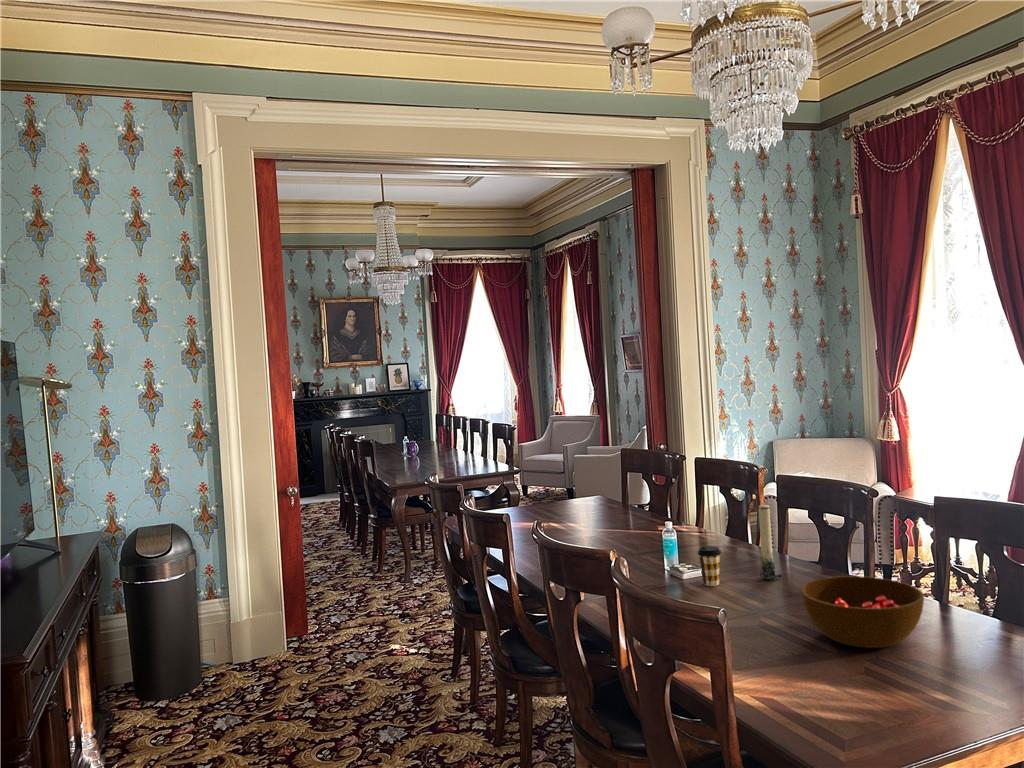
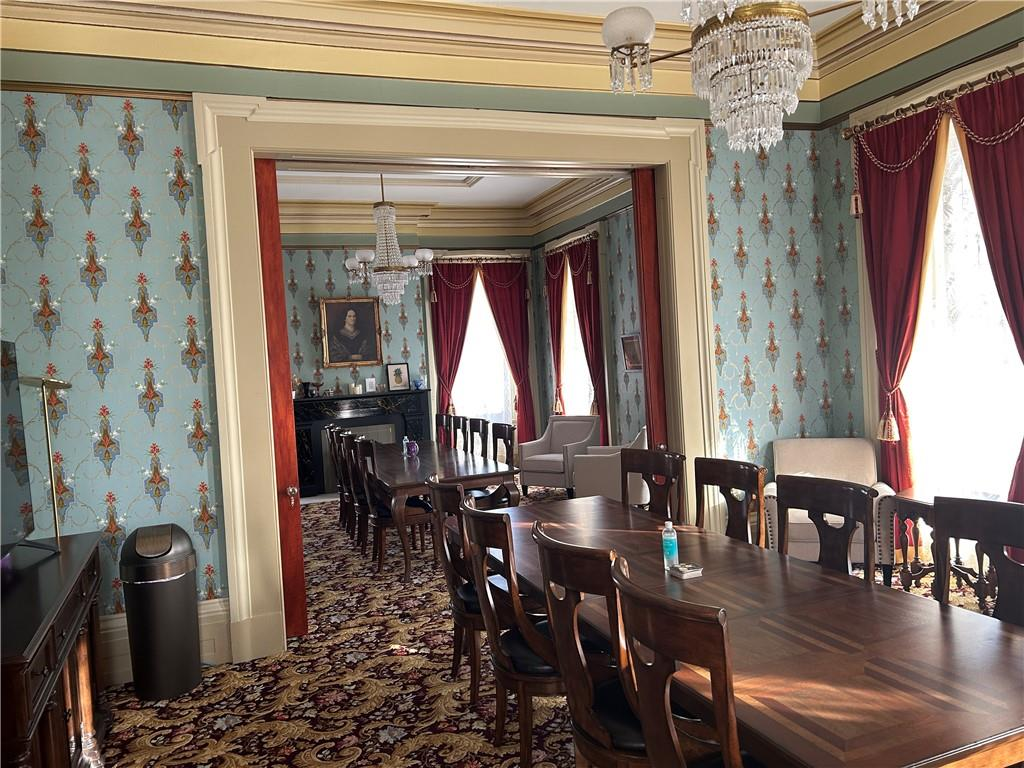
- candle [758,504,783,581]
- coffee cup [697,545,722,587]
- bowl [800,575,925,649]
